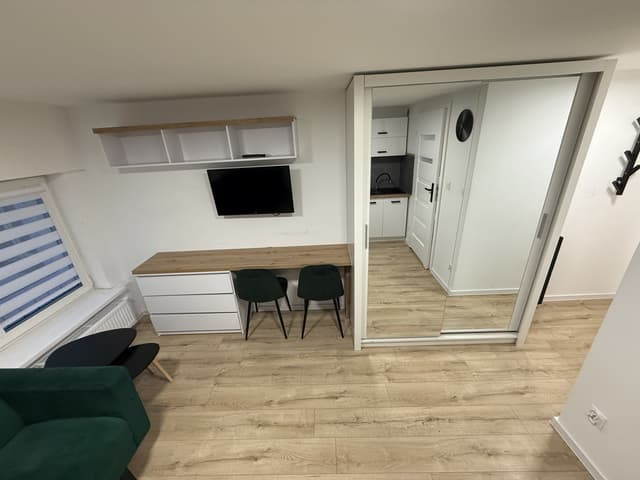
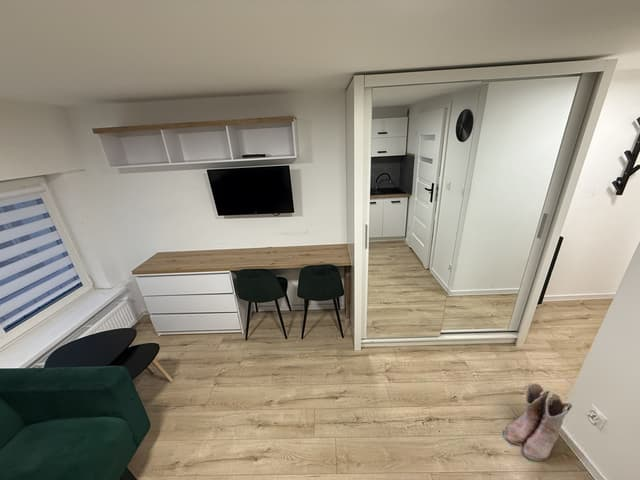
+ boots [503,382,573,462]
